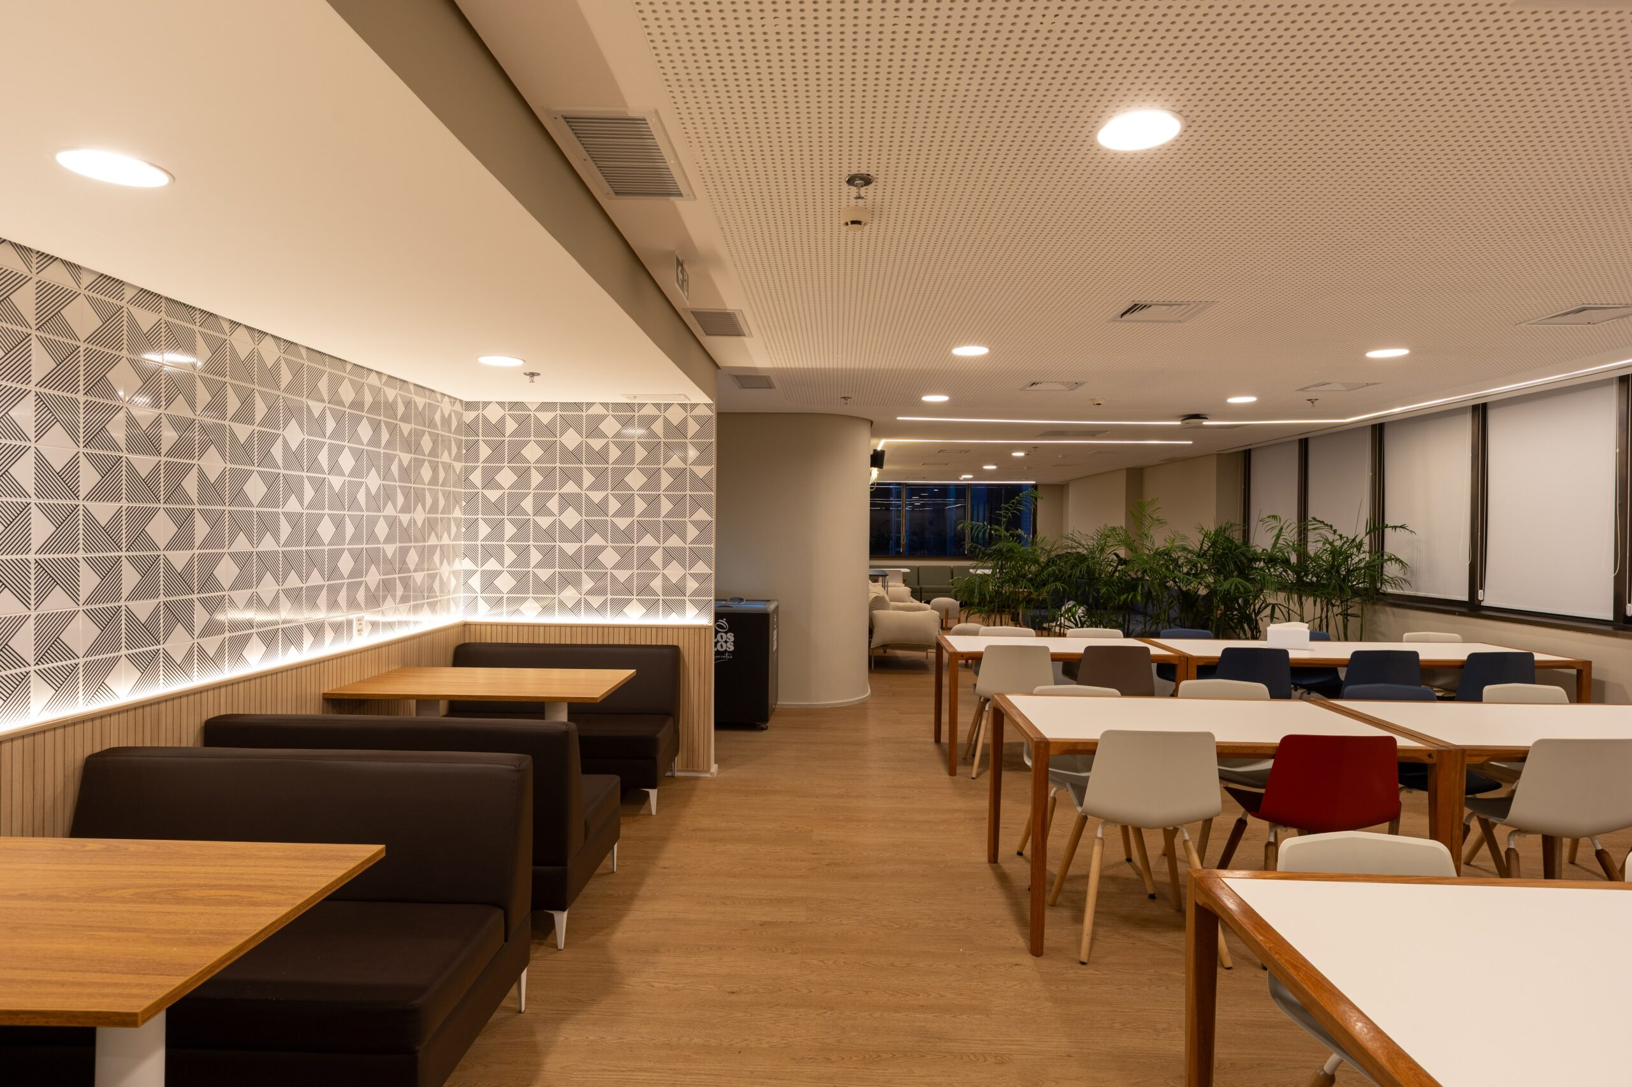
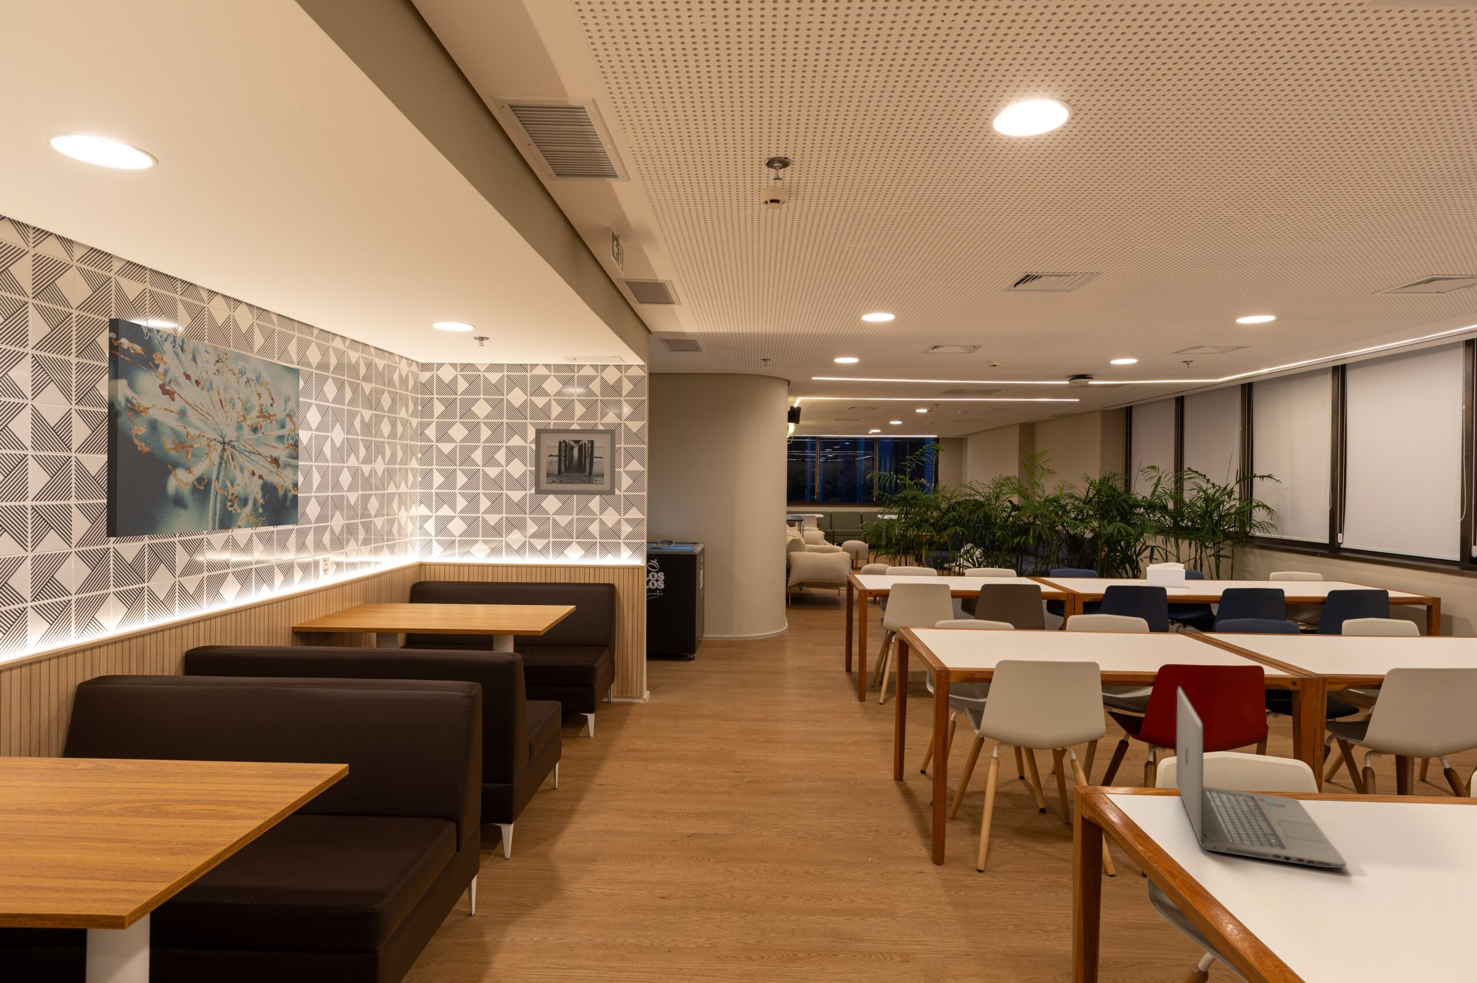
+ wall art [105,317,300,539]
+ wall art [535,428,617,496]
+ laptop [1175,686,1347,868]
